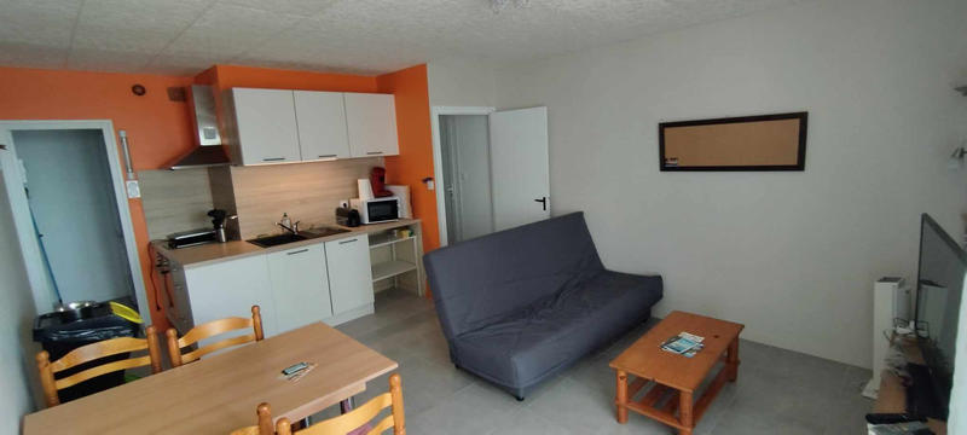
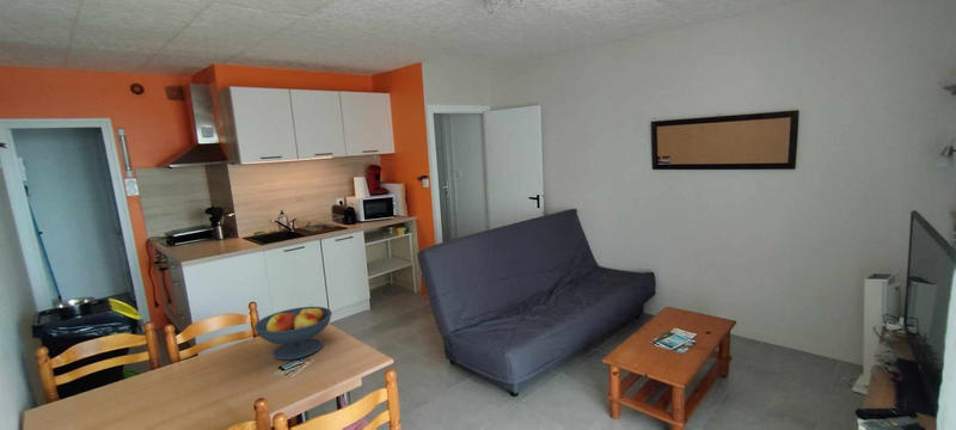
+ fruit bowl [253,303,333,361]
